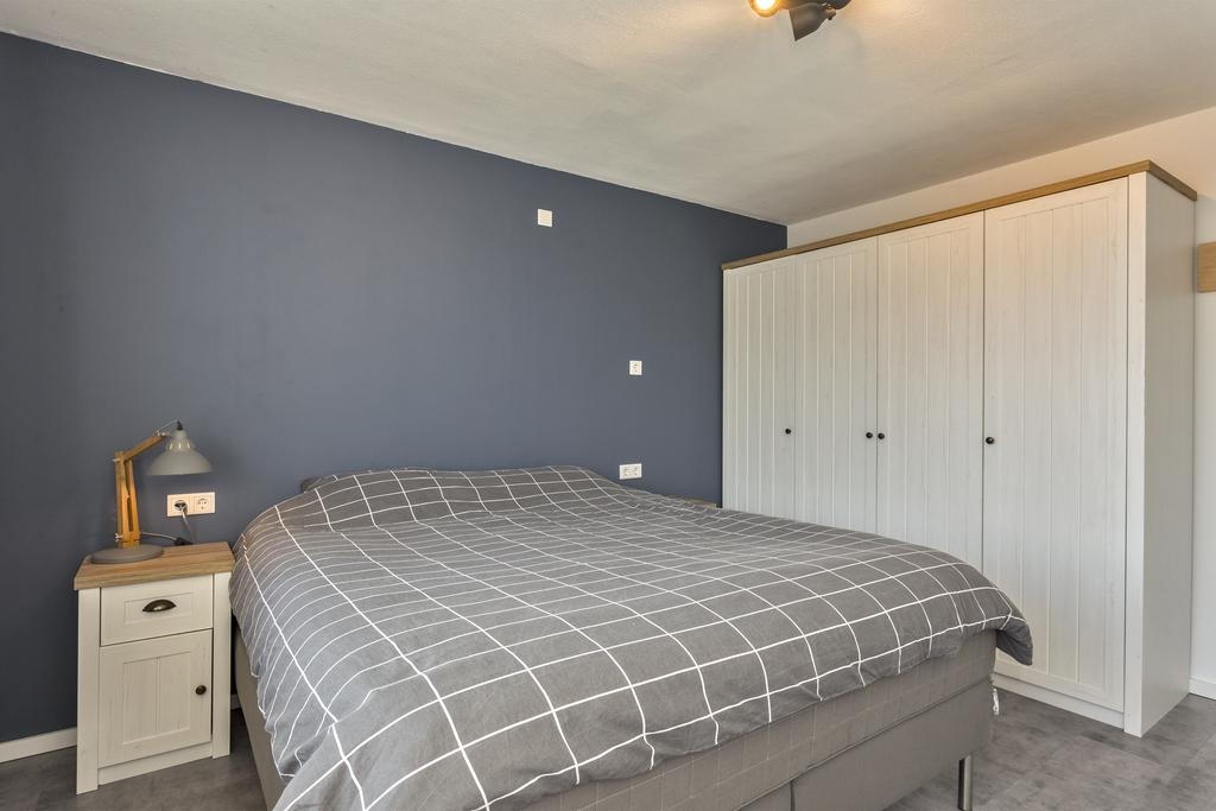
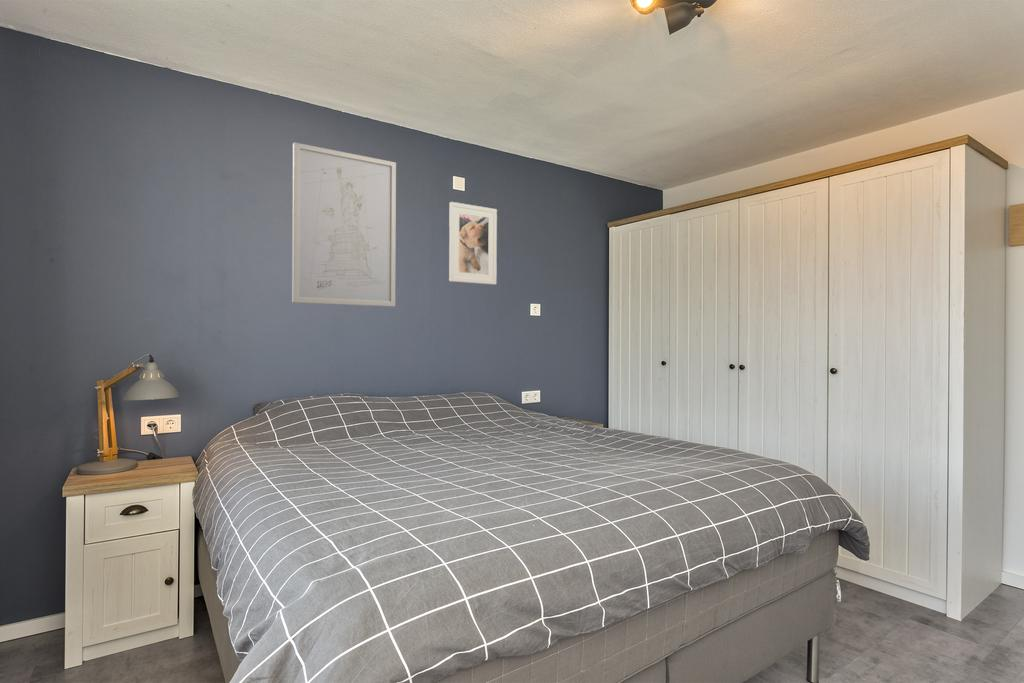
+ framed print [448,201,498,286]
+ wall art [291,141,397,308]
